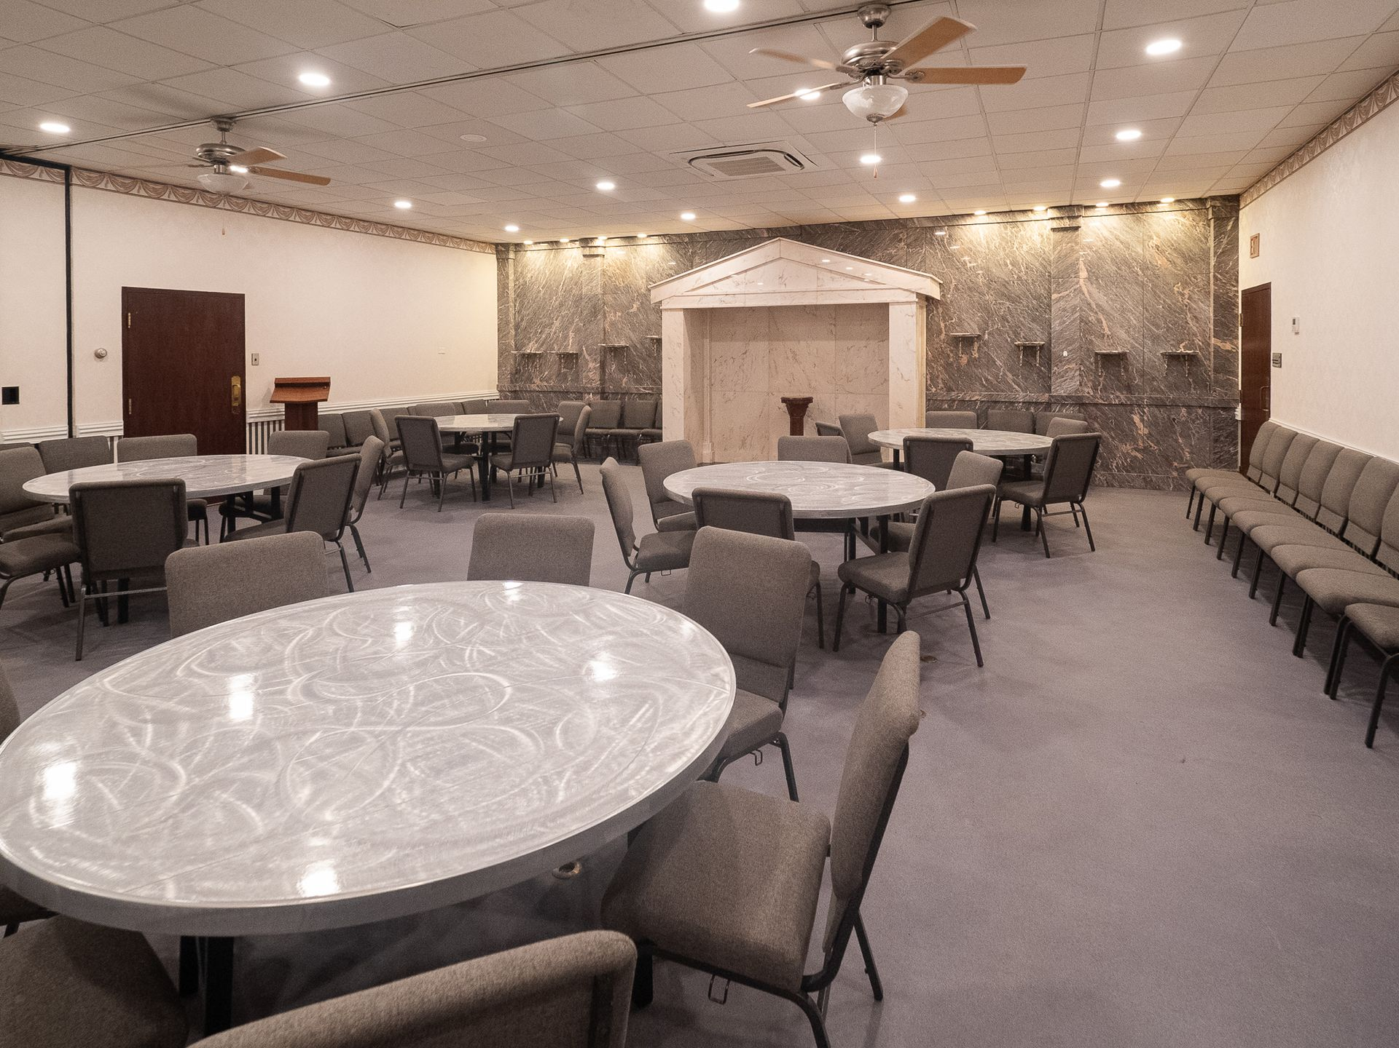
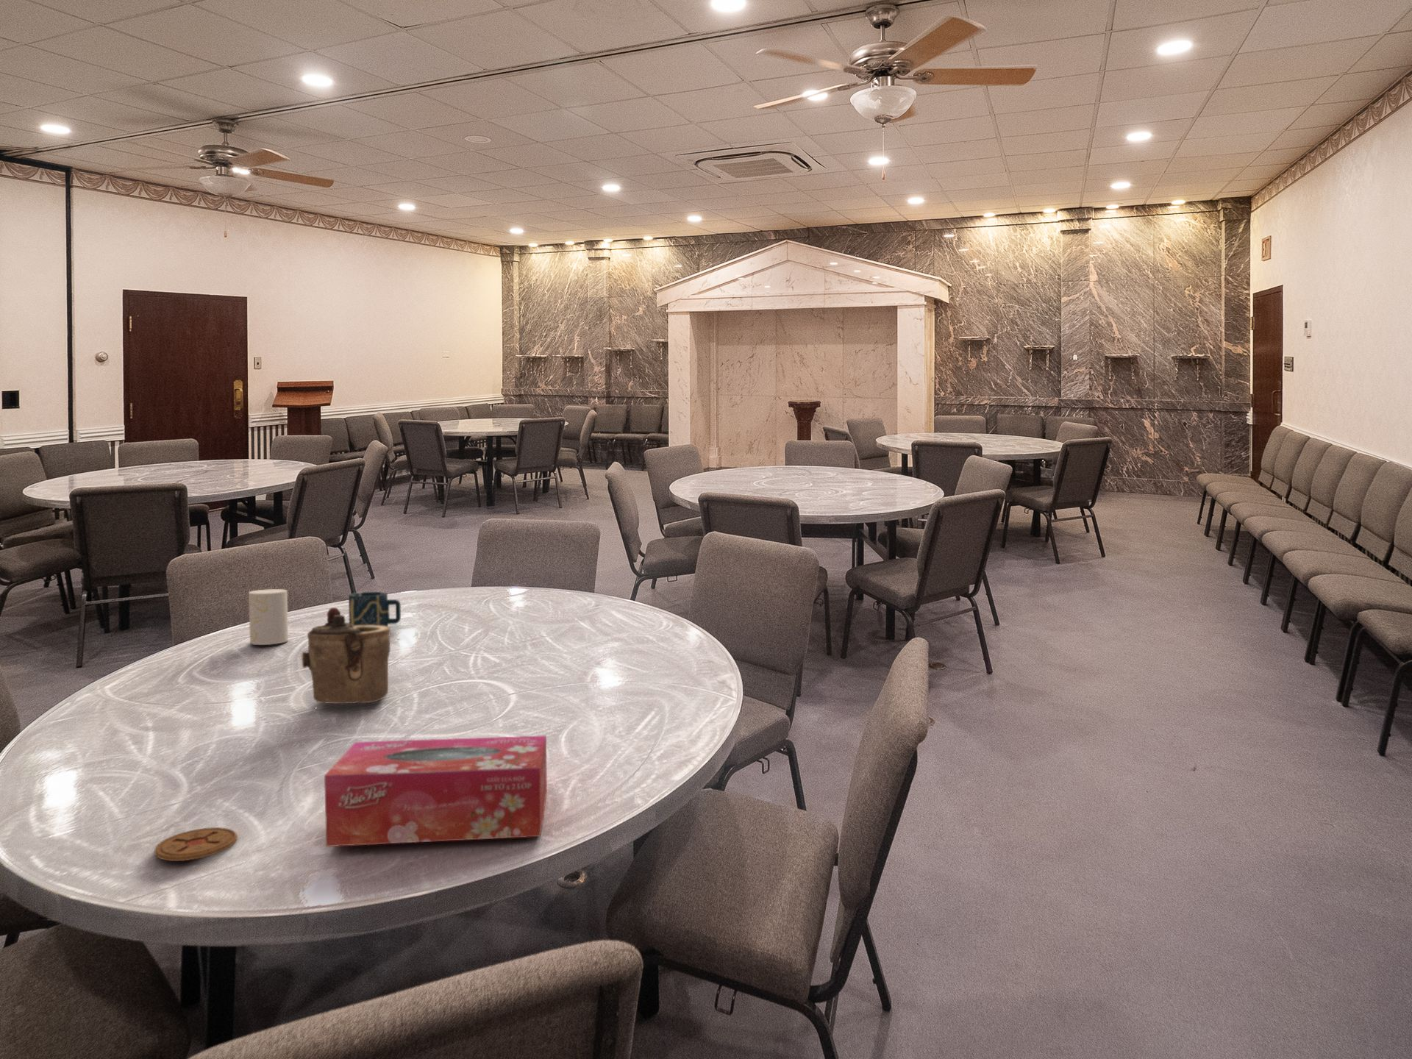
+ cup [248,588,289,645]
+ coaster [153,827,238,862]
+ teapot [301,606,391,704]
+ tissue box [324,734,548,848]
+ cup [348,592,401,626]
